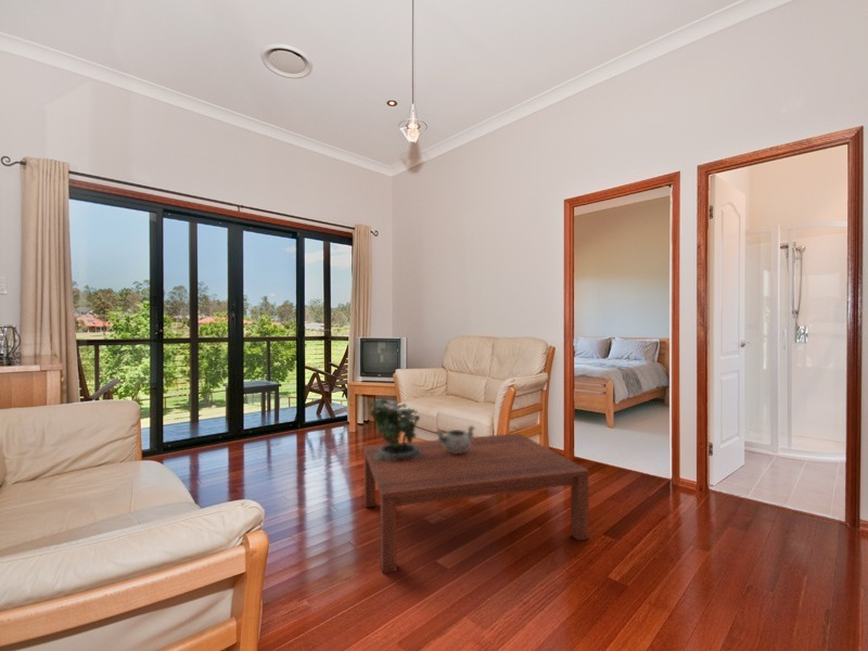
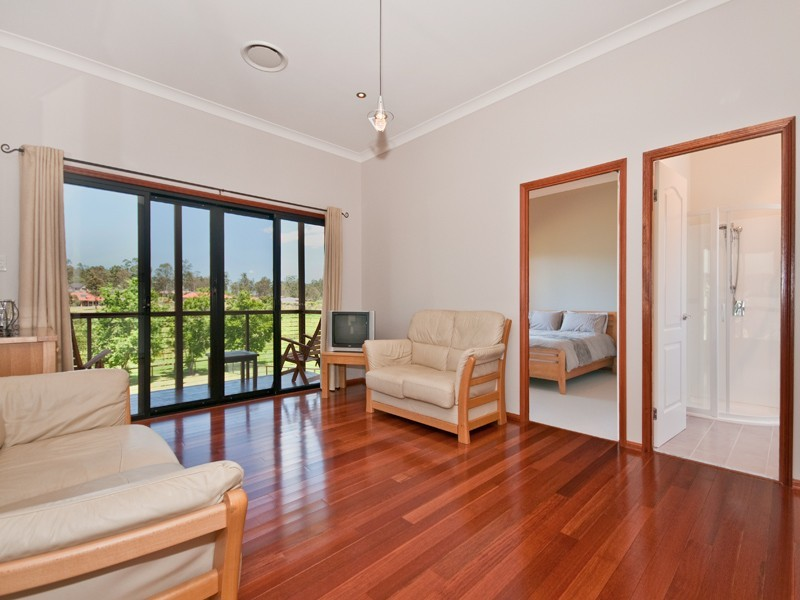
- coffee table [362,432,590,574]
- decorative bowl [434,424,476,454]
- potted plant [367,395,423,461]
